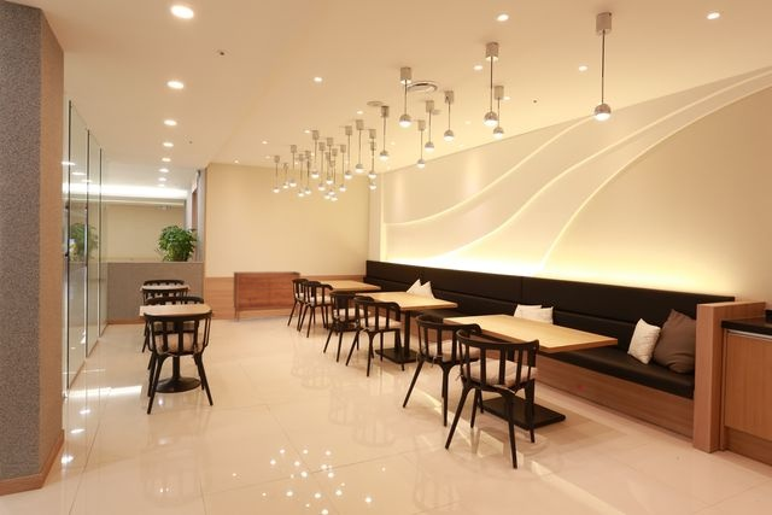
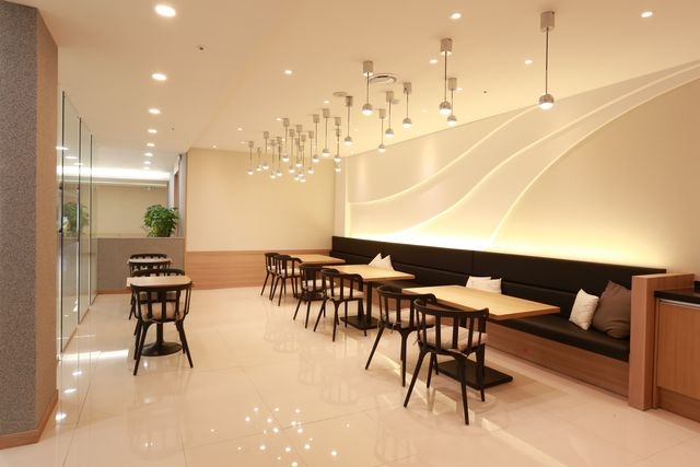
- sideboard [233,270,302,322]
